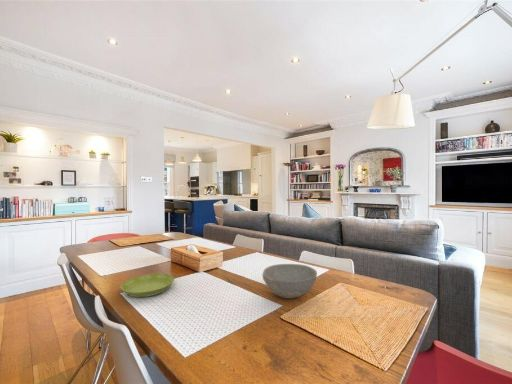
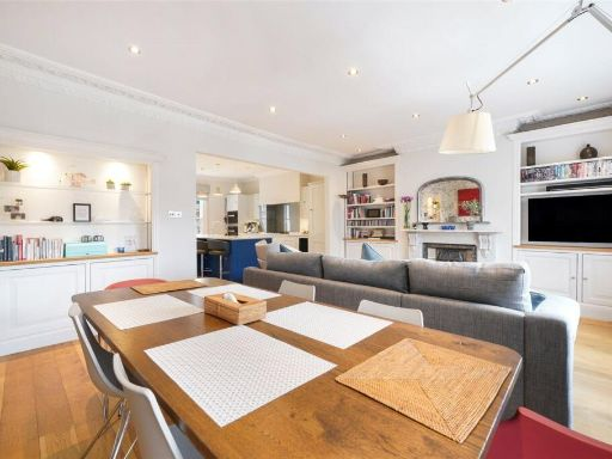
- saucer [120,273,175,298]
- bowl [262,263,318,299]
